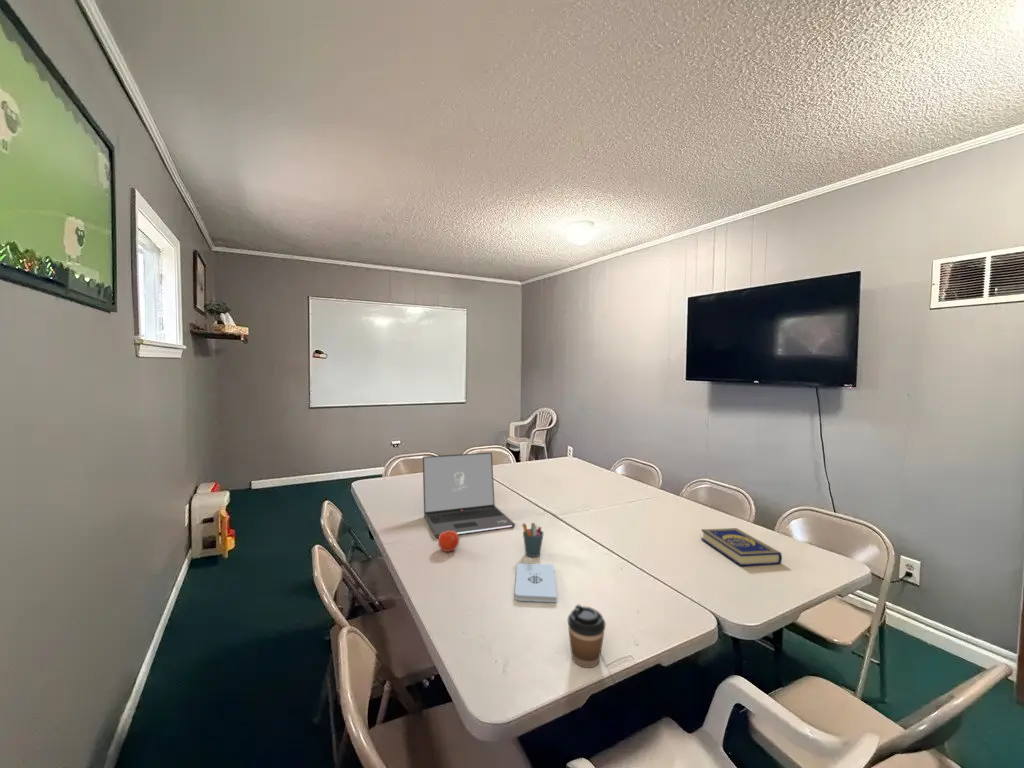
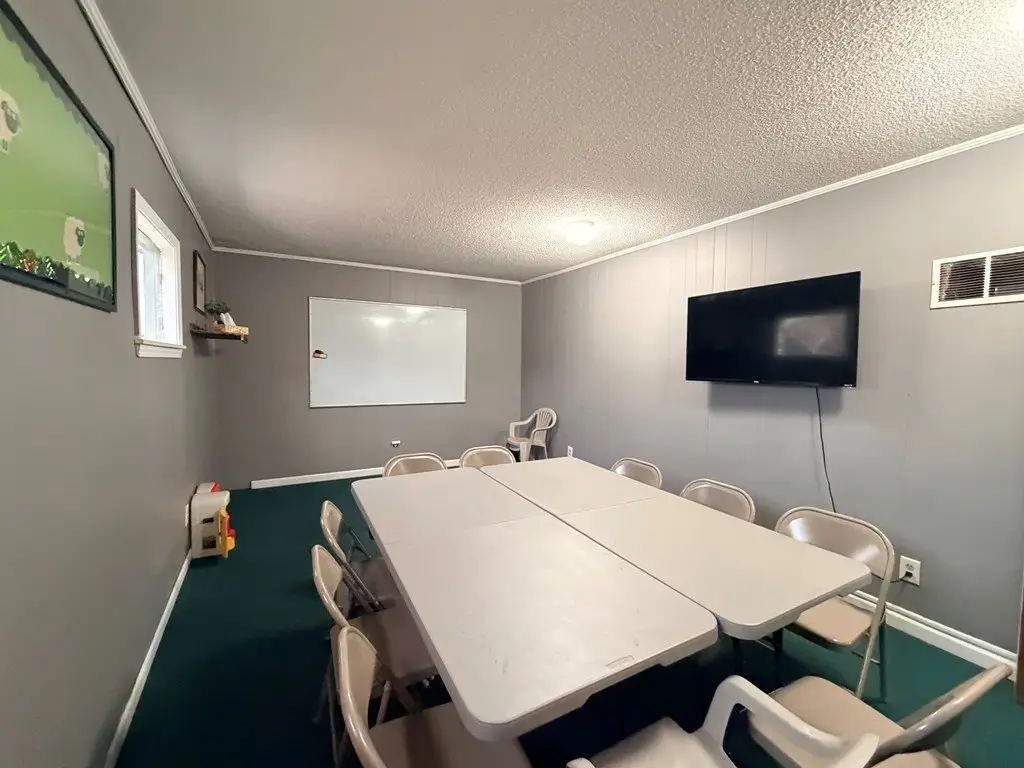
- notepad [514,562,558,603]
- laptop [422,451,516,539]
- book [700,527,783,567]
- pen holder [521,522,545,558]
- coffee cup [567,603,606,669]
- apple [437,530,460,553]
